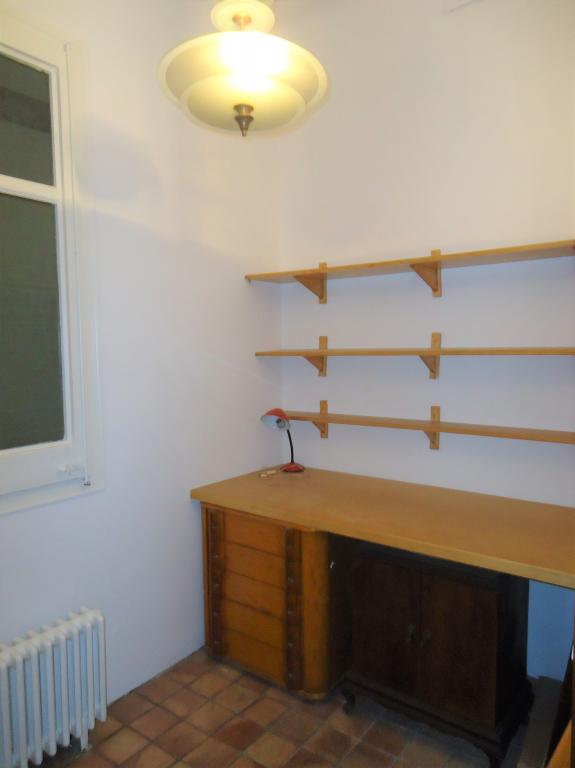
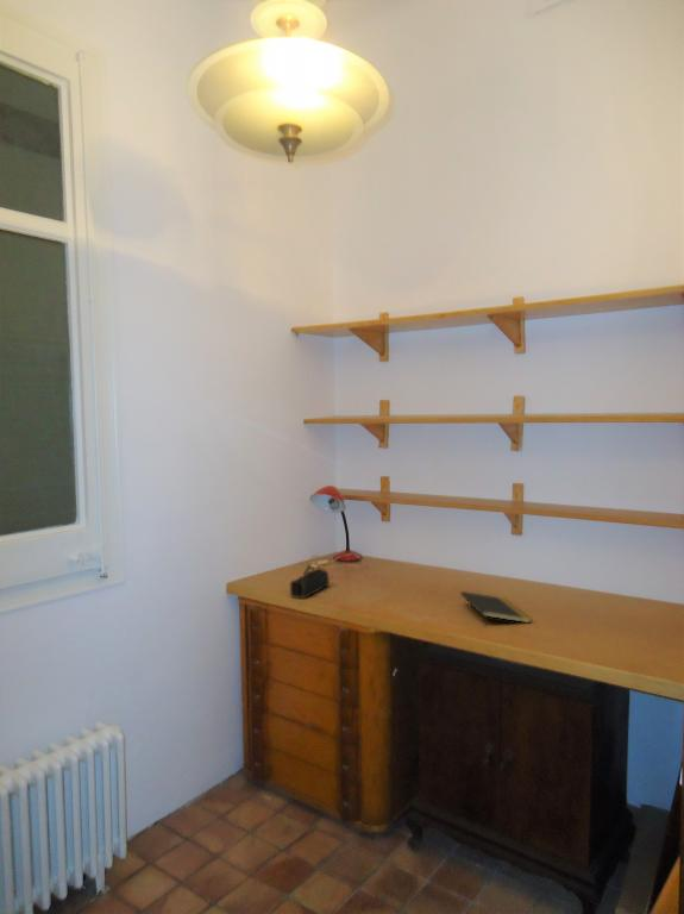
+ pencil case [289,565,331,600]
+ notepad [459,590,533,627]
